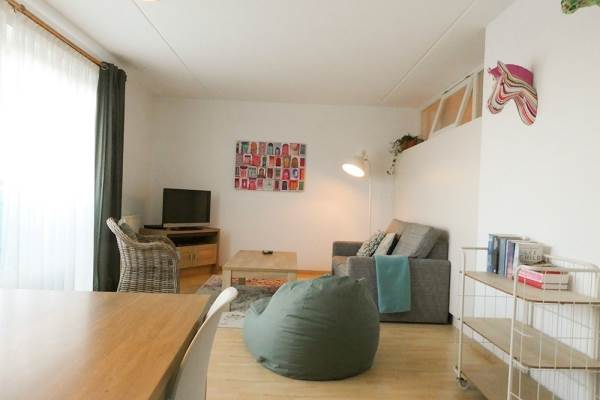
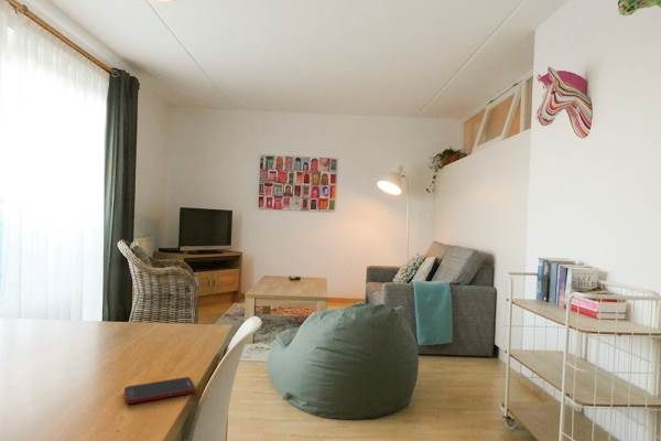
+ cell phone [123,376,197,405]
